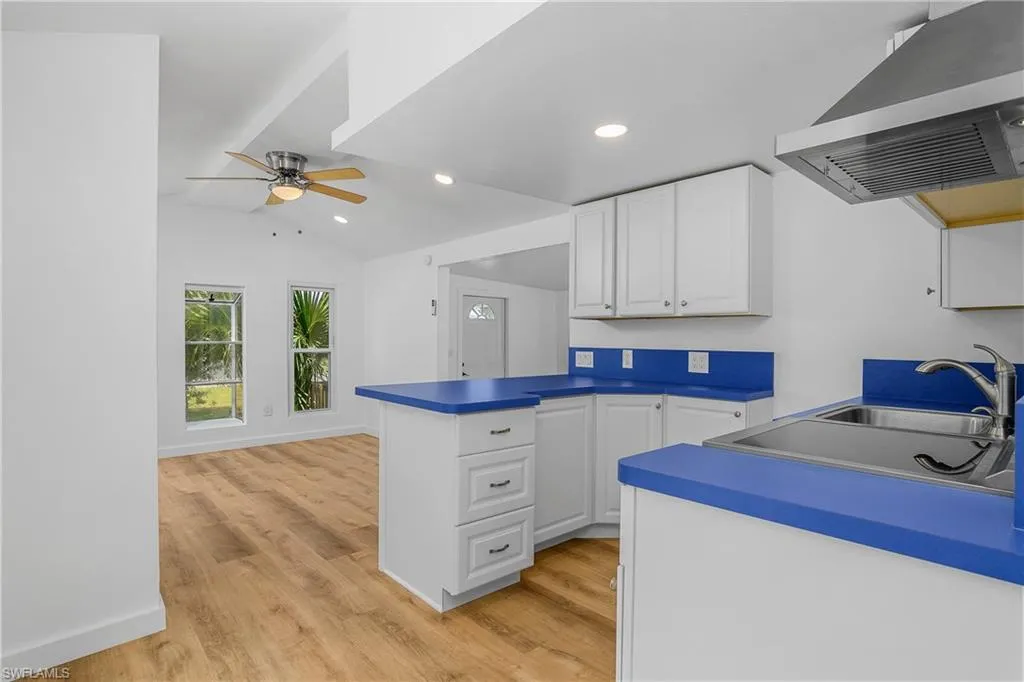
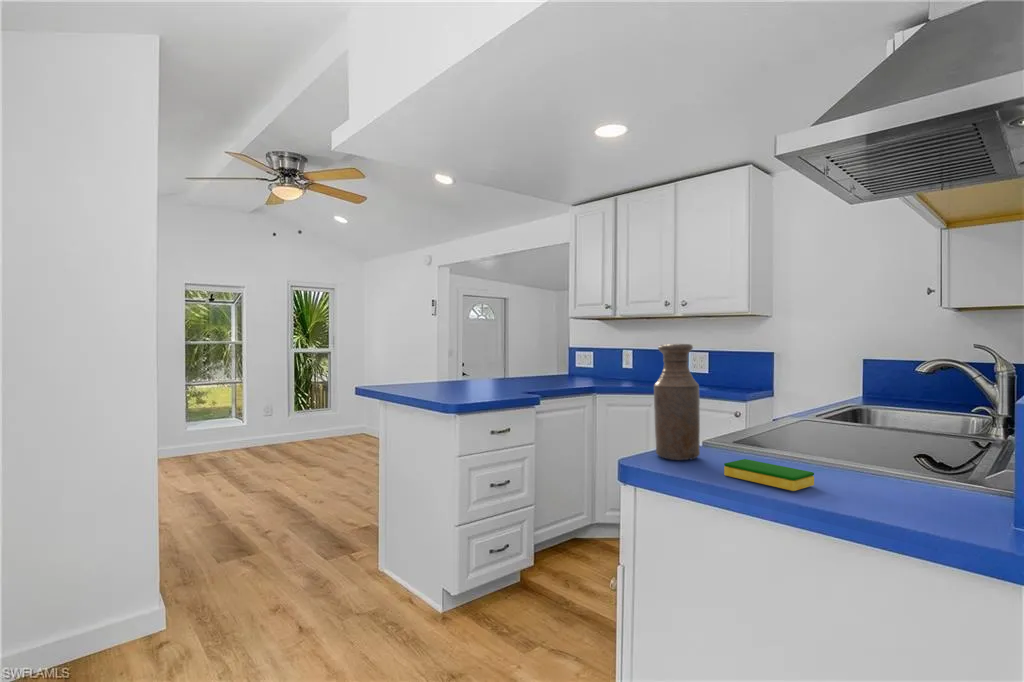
+ dish sponge [723,458,815,492]
+ bottle [653,343,701,461]
